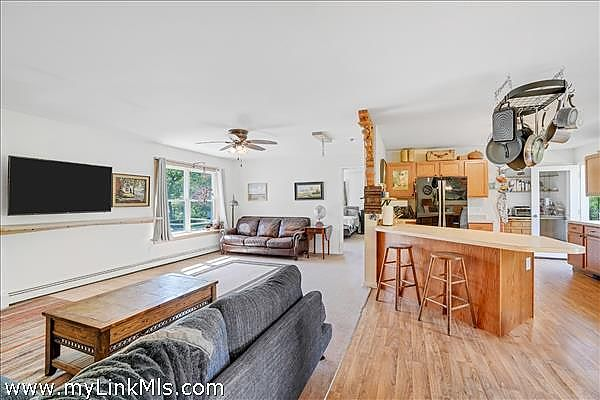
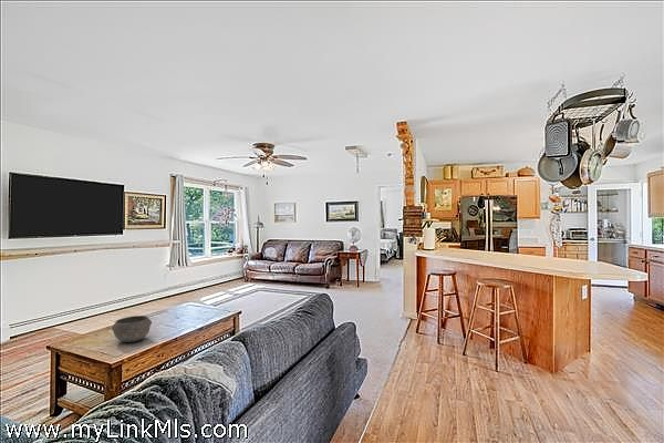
+ bowl [111,315,153,343]
